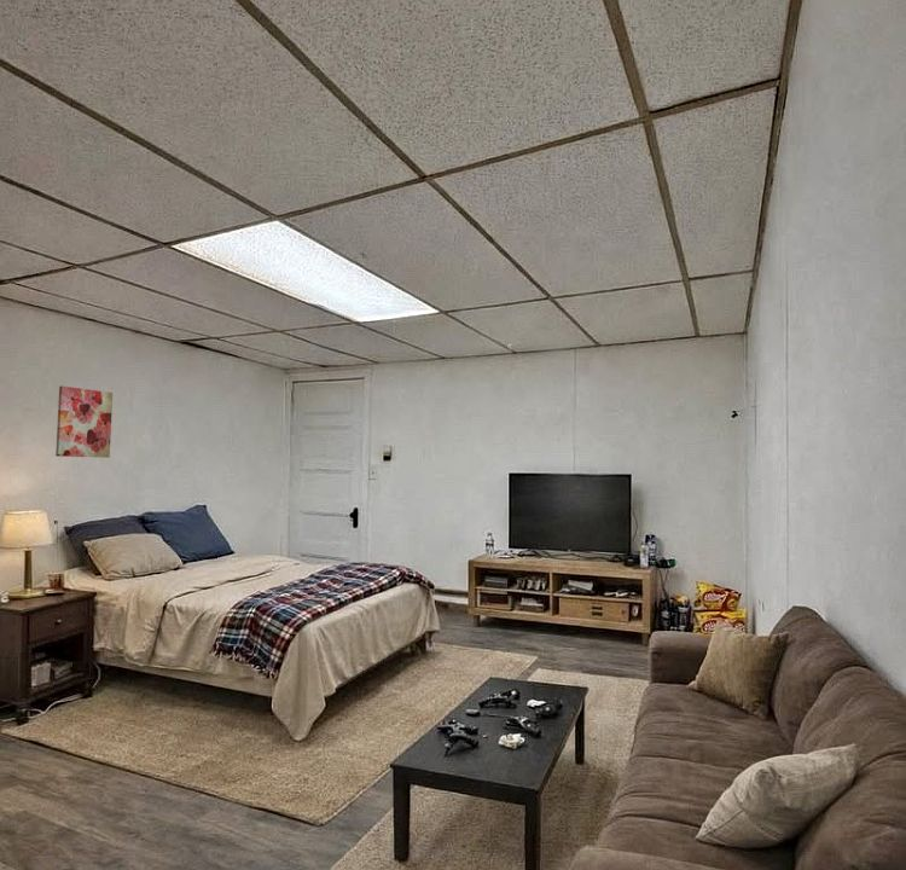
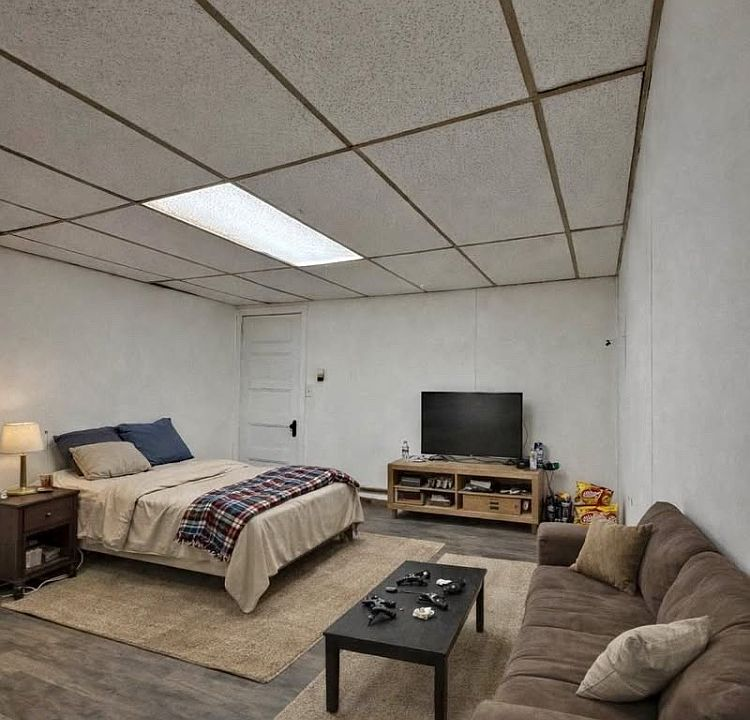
- wall art [54,385,114,459]
